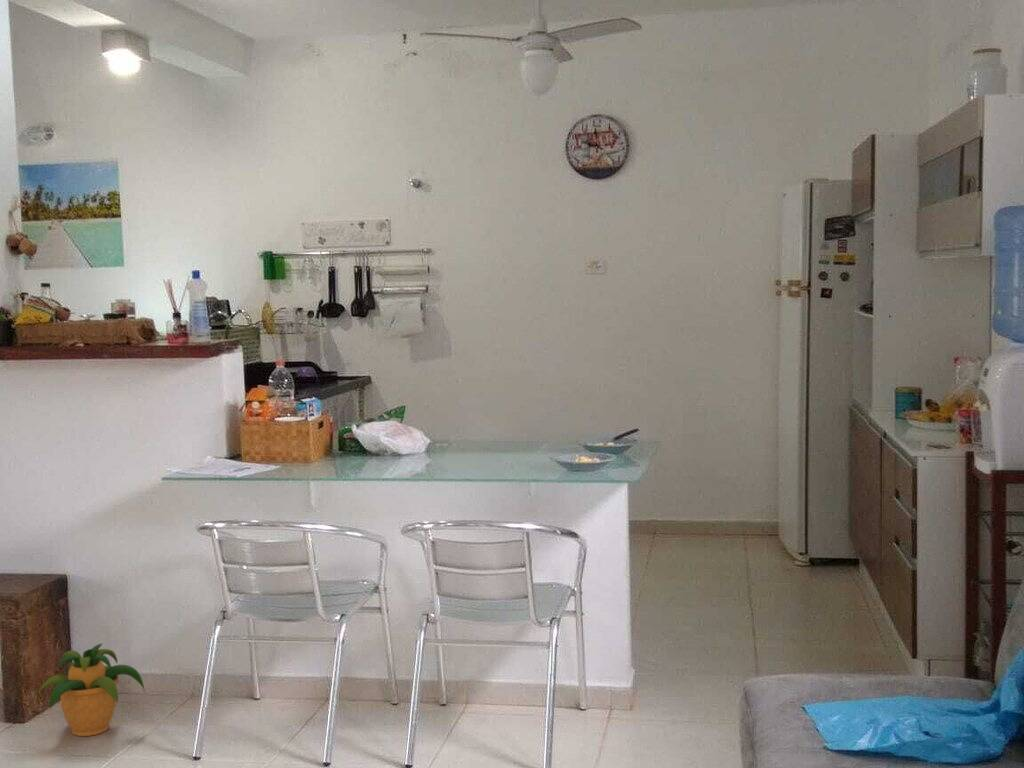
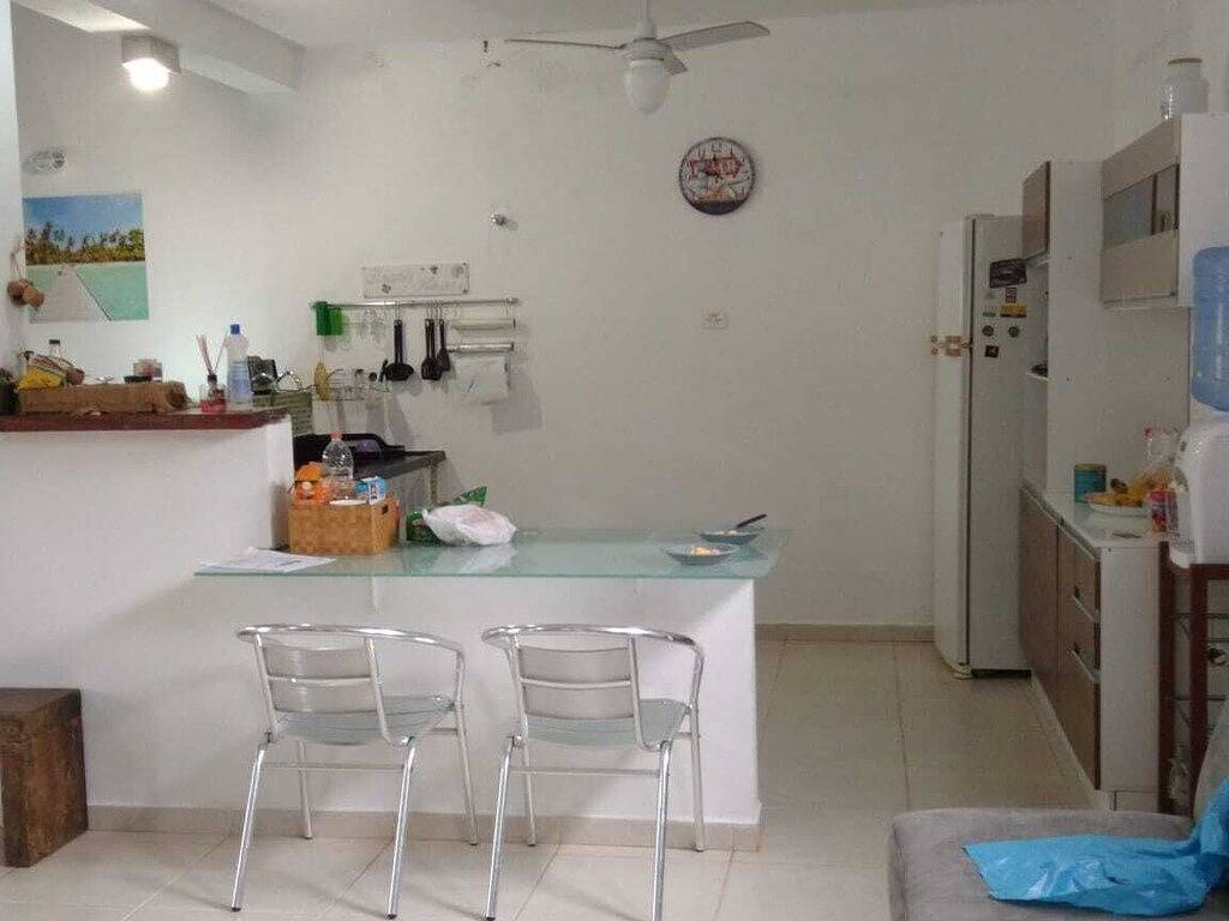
- potted plant [37,642,146,737]
